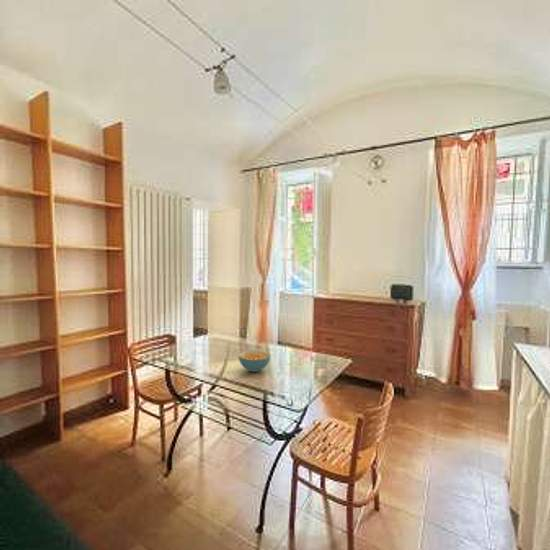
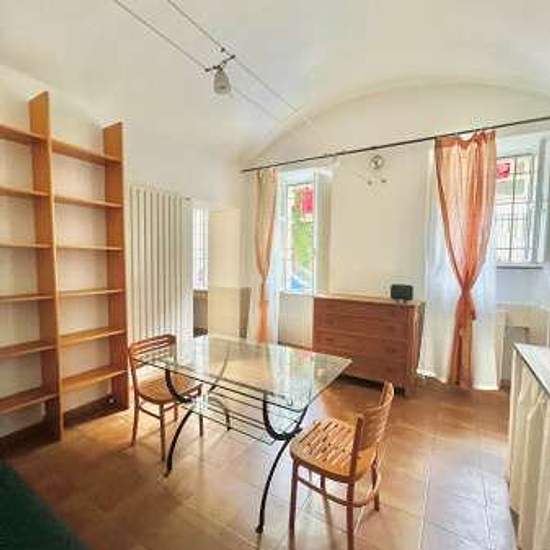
- cereal bowl [238,349,271,373]
